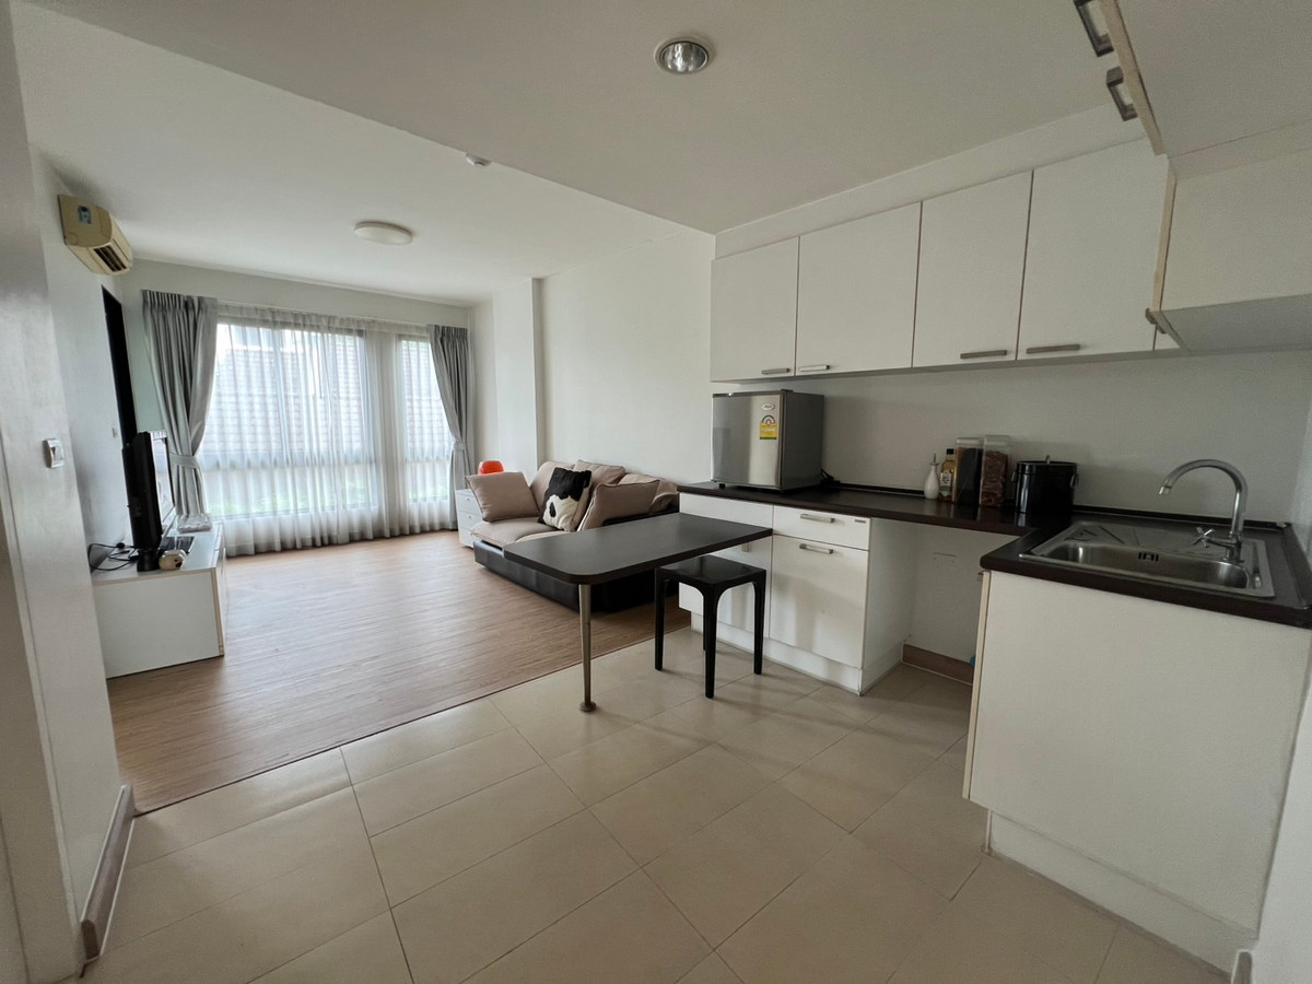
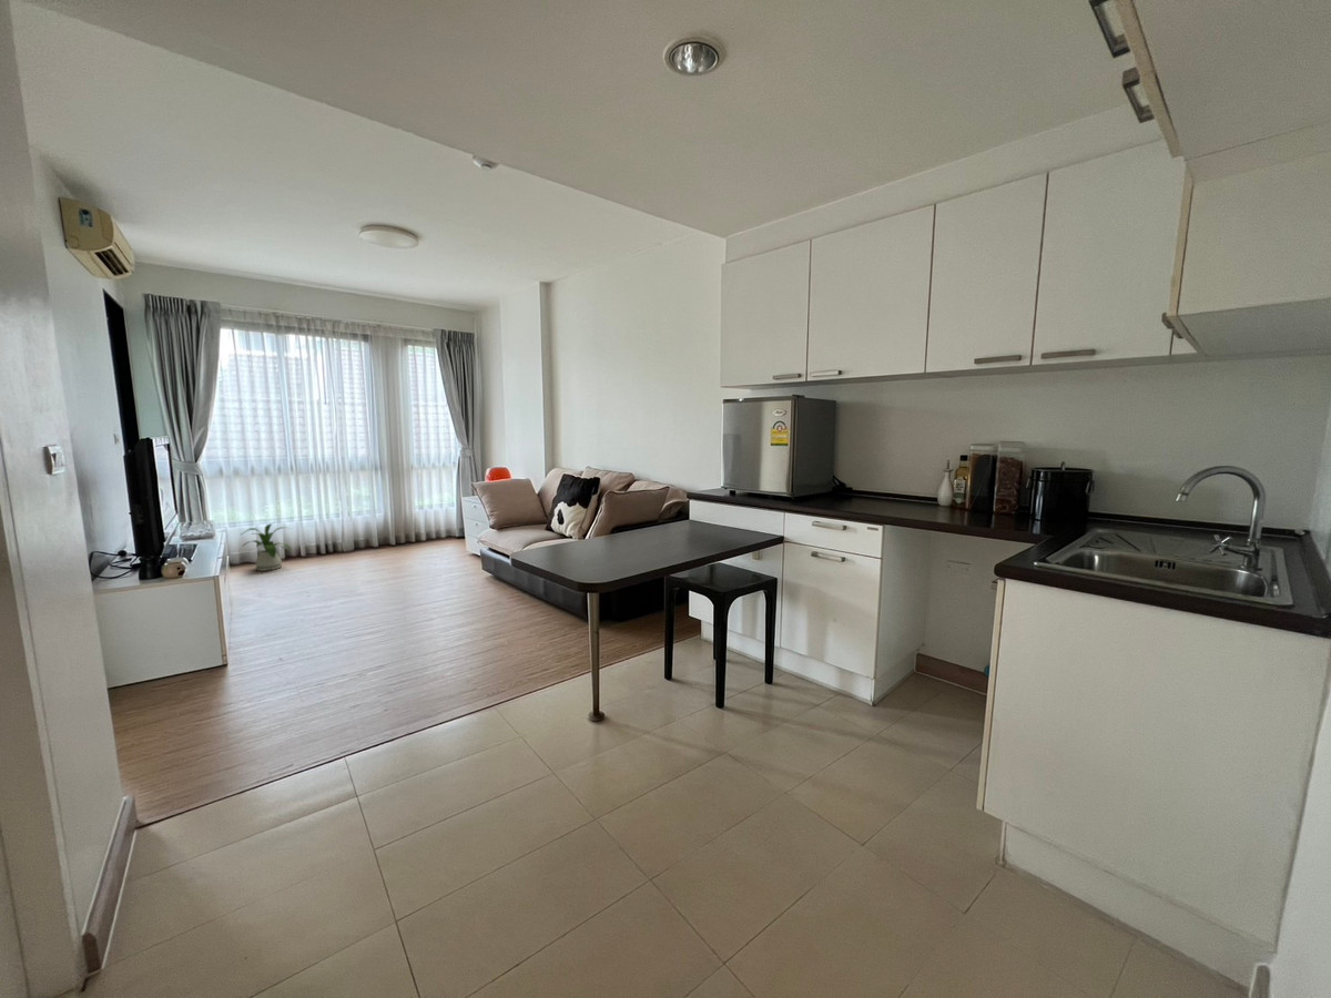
+ house plant [238,522,294,572]
